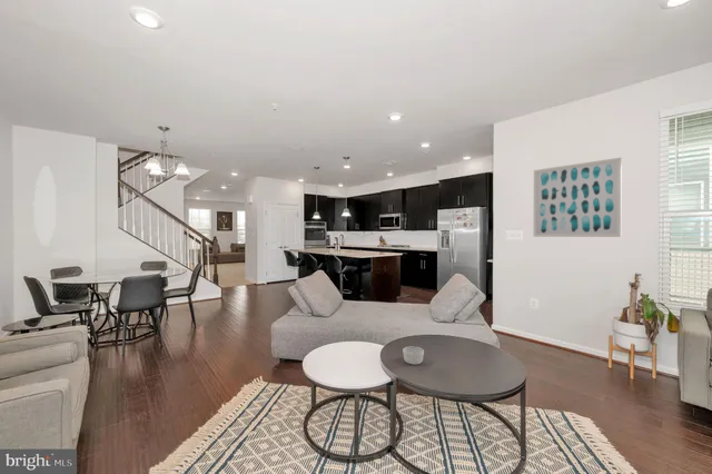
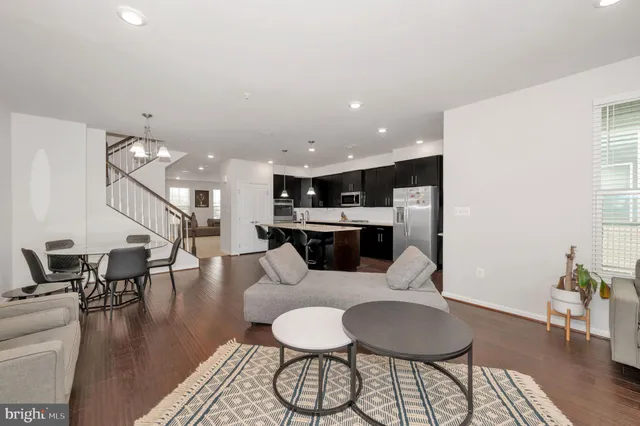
- ramekin [402,345,425,365]
- wall art [533,157,623,238]
